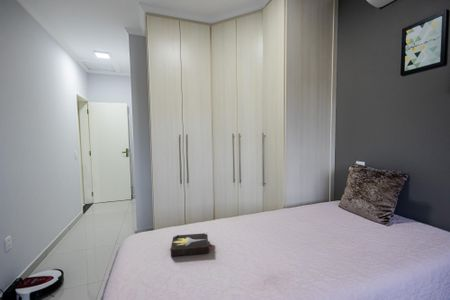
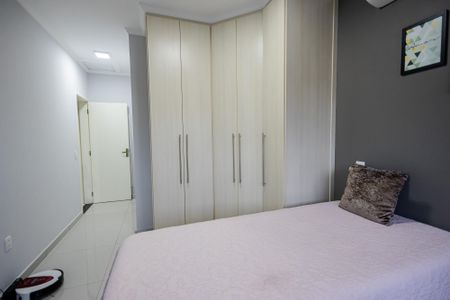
- hardback book [169,232,214,258]
